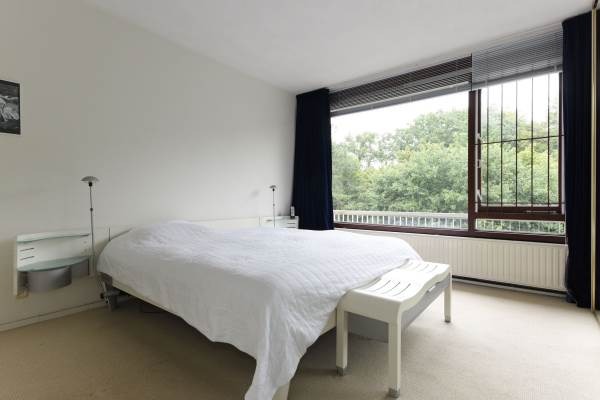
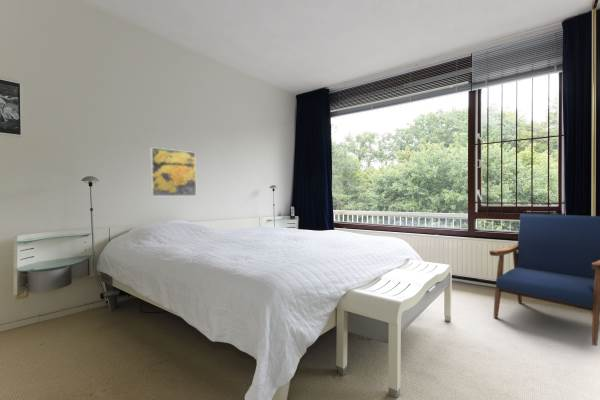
+ armchair [488,213,600,346]
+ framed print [149,146,197,197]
